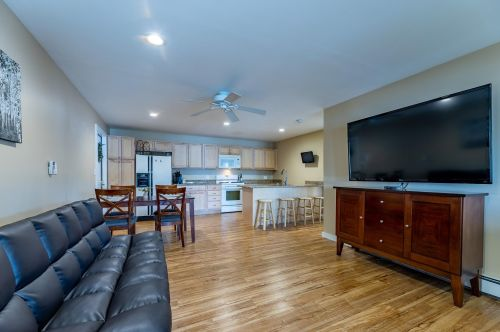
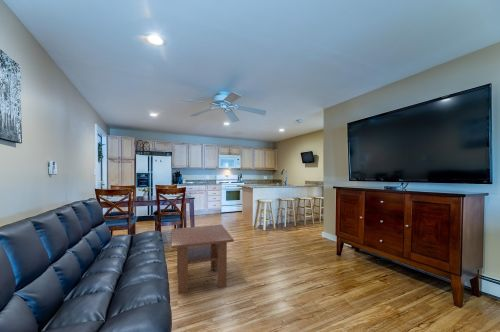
+ coffee table [171,224,235,295]
